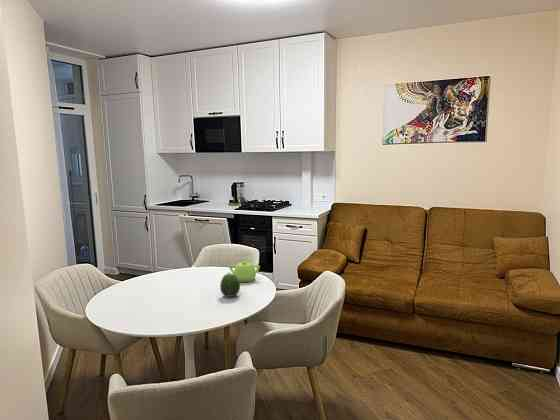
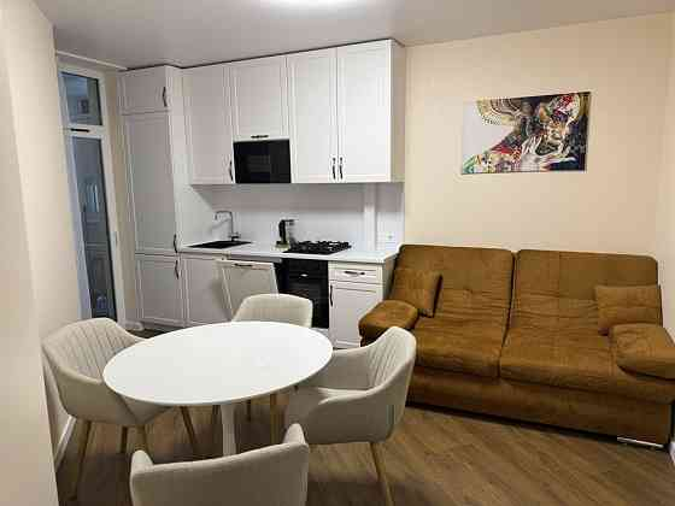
- fruit [219,272,241,298]
- teapot [228,260,261,283]
